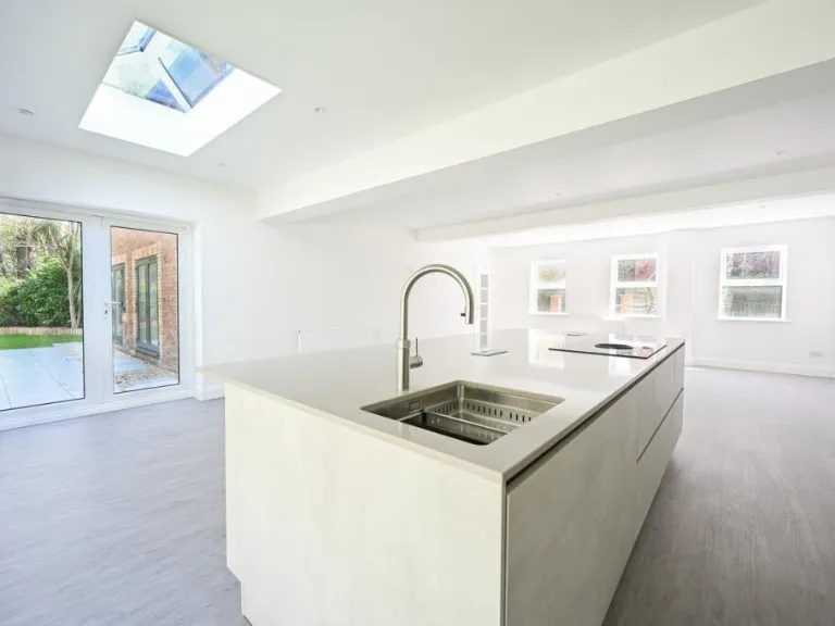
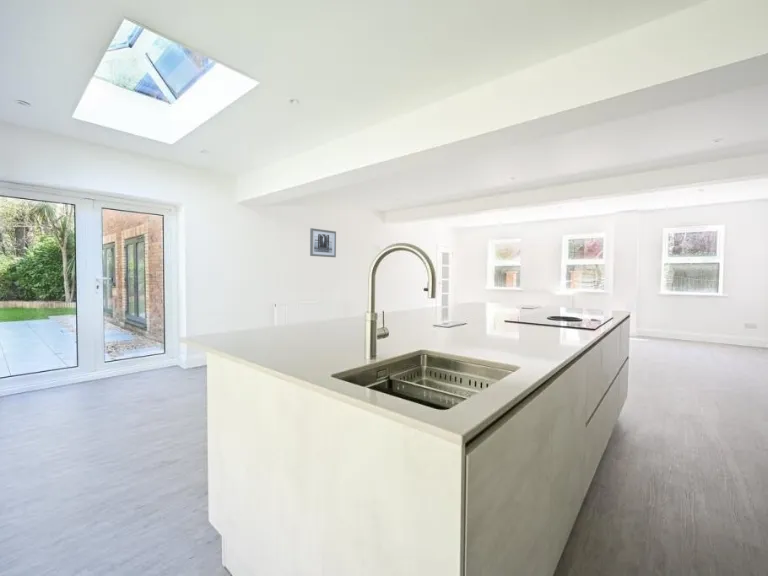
+ wall art [309,227,337,258]
